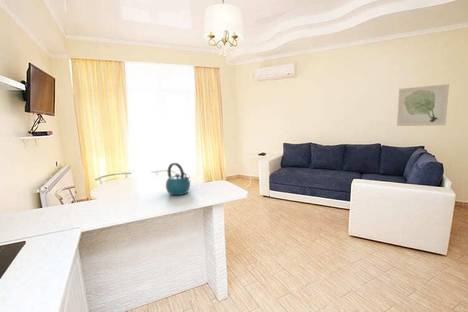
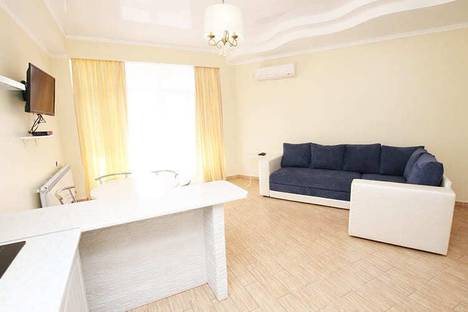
- wall art [396,83,450,127]
- kettle [165,162,191,196]
